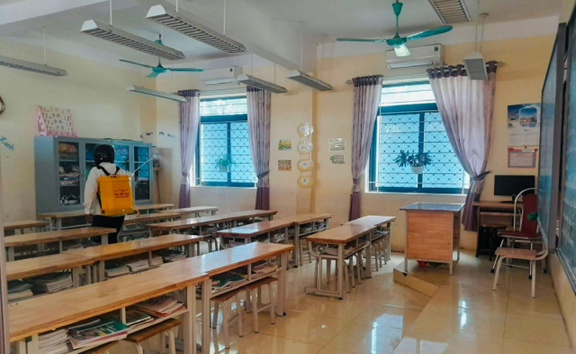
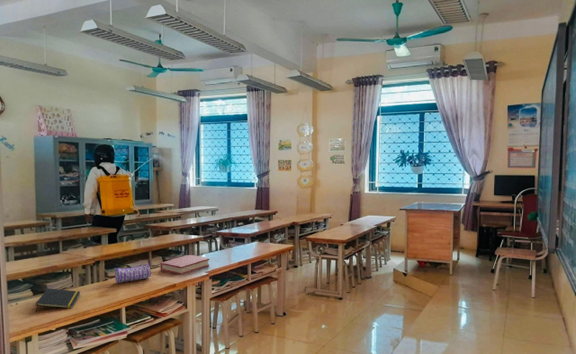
+ pencil case [114,262,152,284]
+ notepad [34,287,82,313]
+ hardback book [159,254,210,275]
